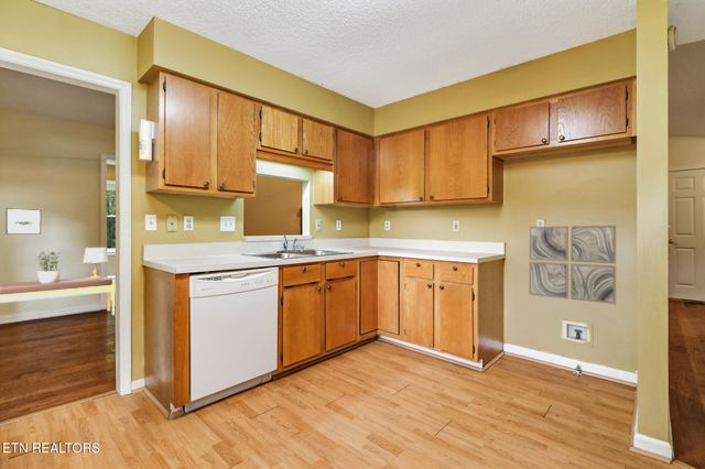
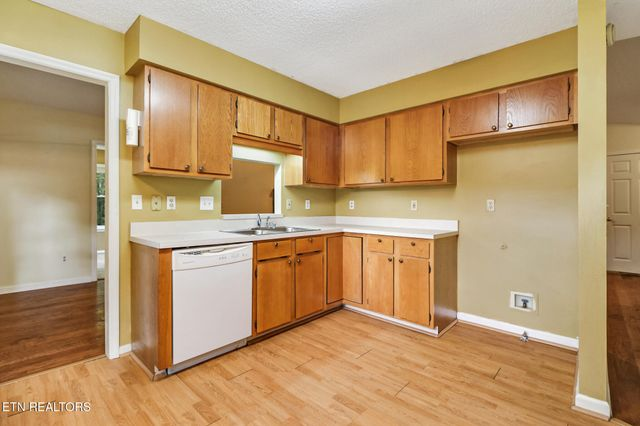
- potted plant [34,248,62,283]
- wall art [528,225,617,305]
- bench [0,275,116,316]
- table lamp [83,247,109,279]
- wall art [4,207,42,236]
